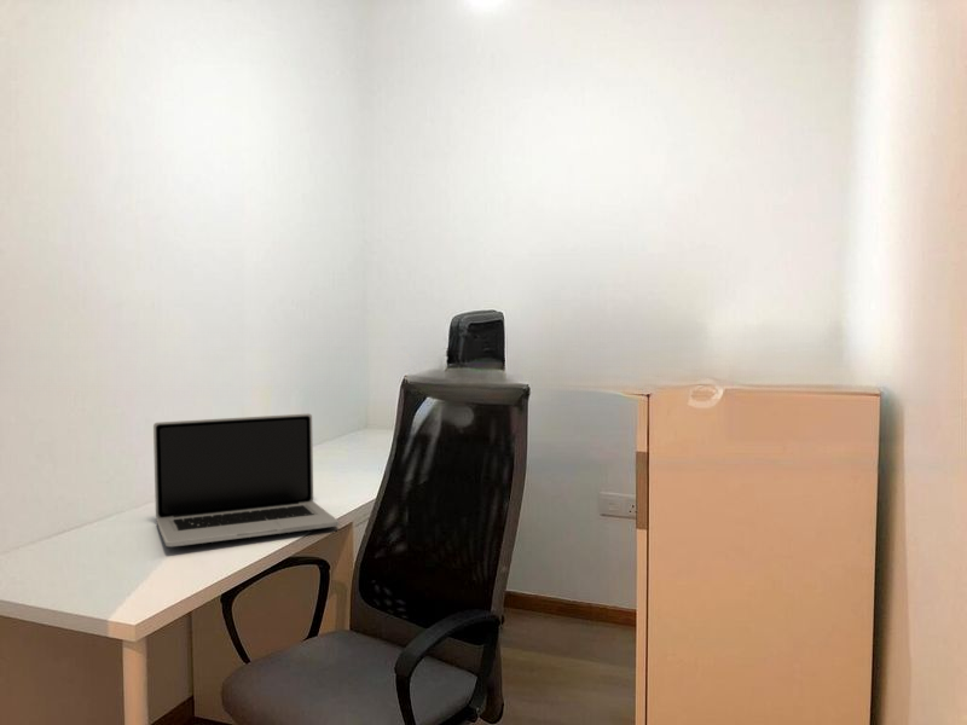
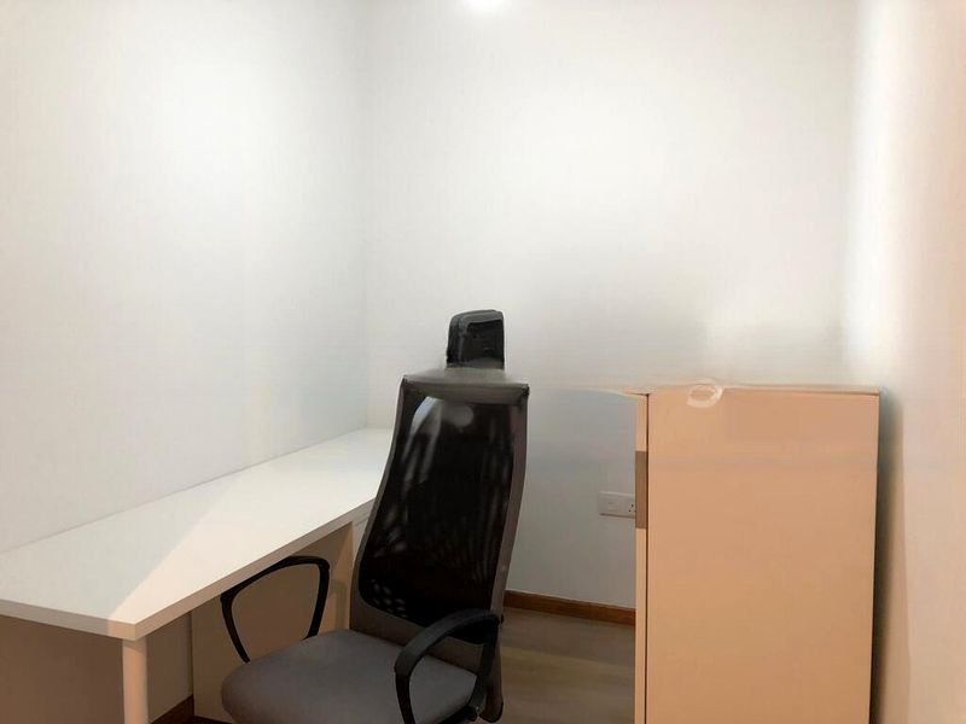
- laptop [152,412,340,547]
